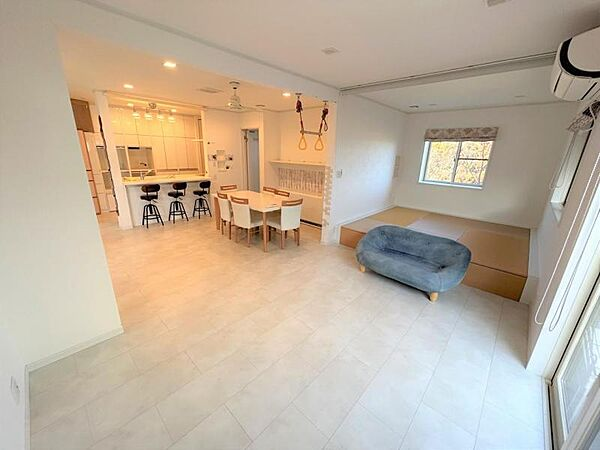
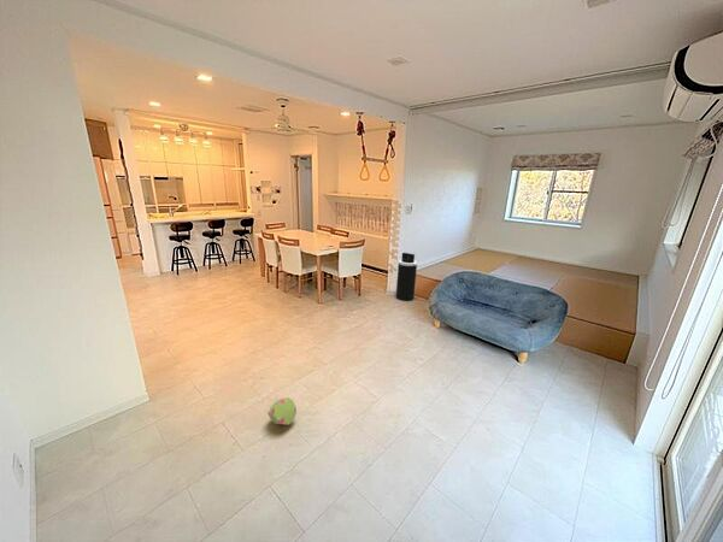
+ trash can [395,252,418,302]
+ ball [266,396,298,425]
